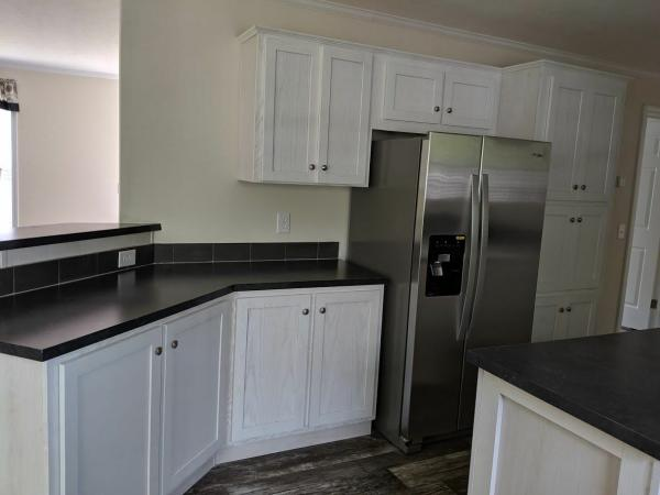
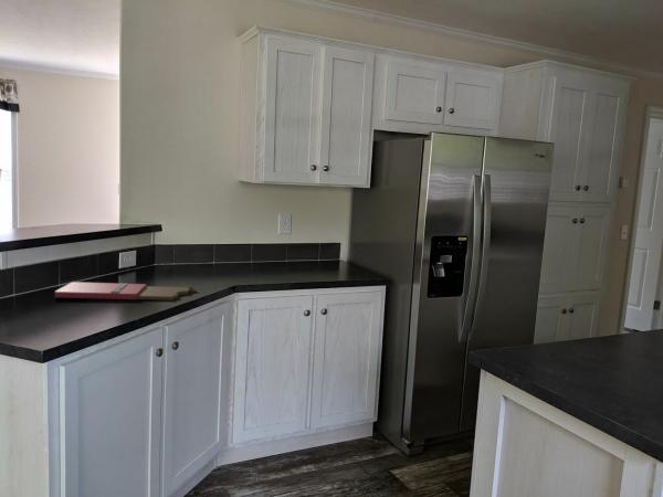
+ cutting board [54,281,196,302]
